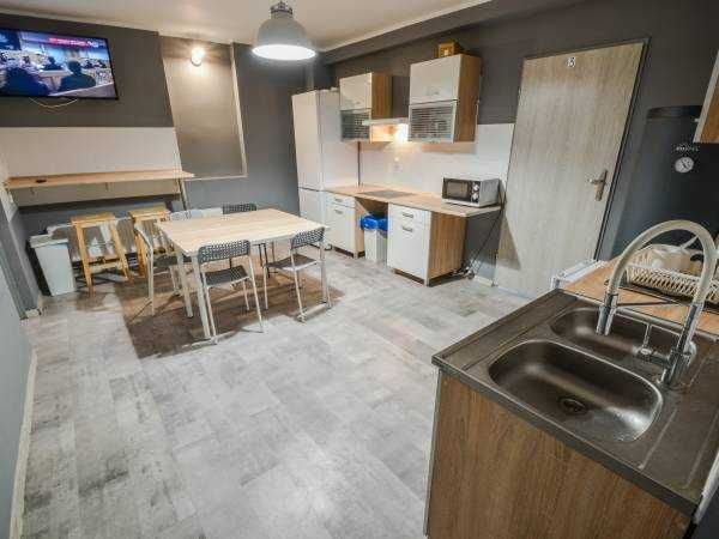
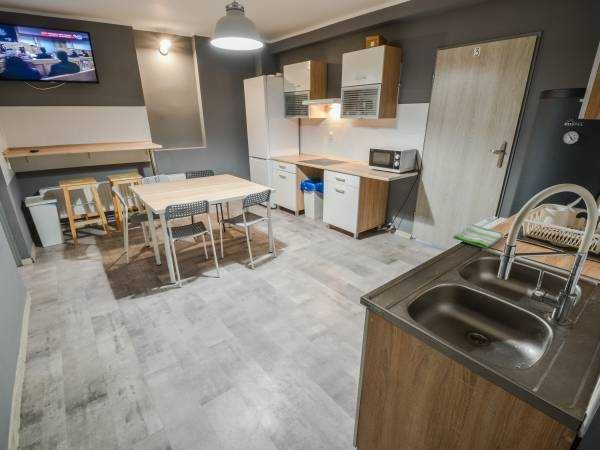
+ dish towel [452,223,504,249]
